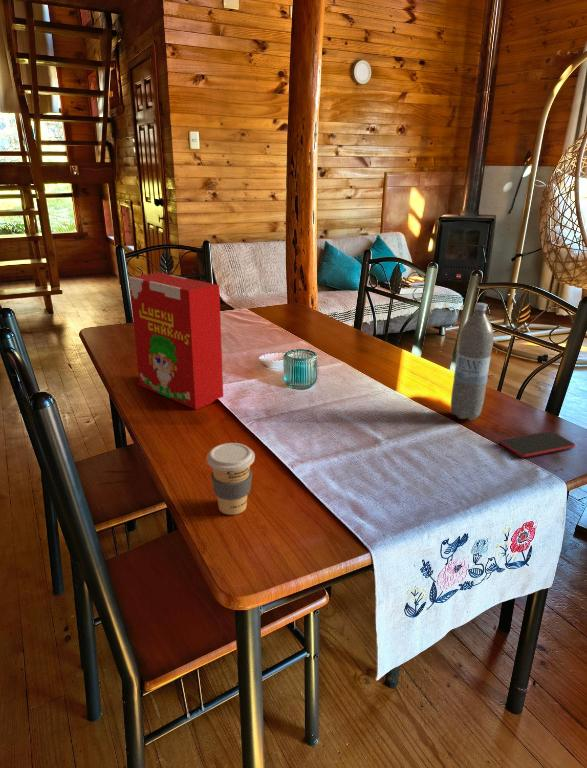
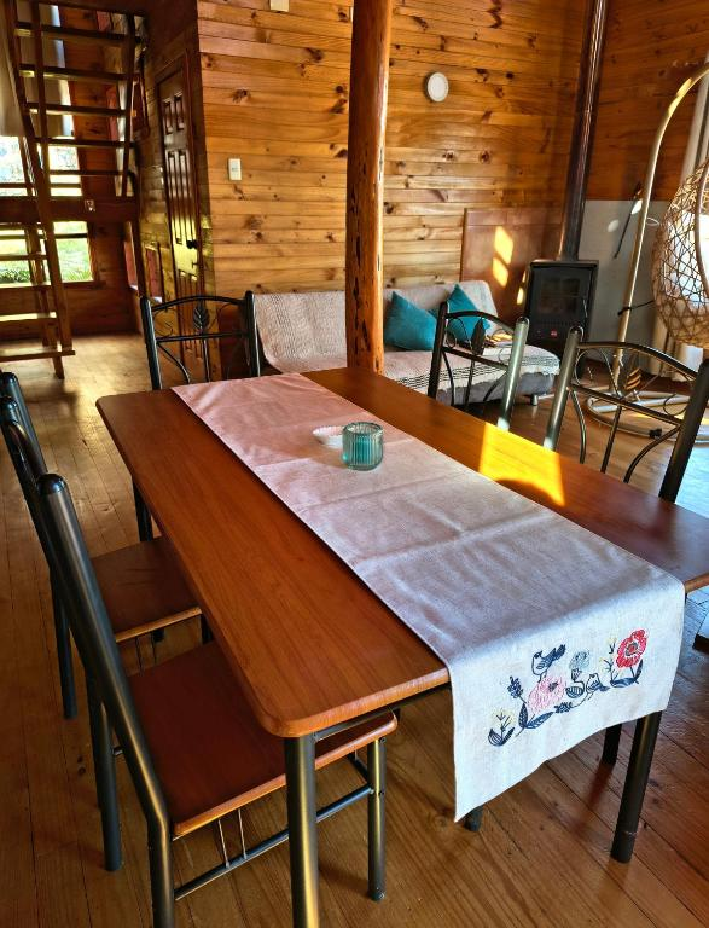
- water bottle [450,302,495,421]
- cereal box [128,272,224,411]
- smartphone [499,430,576,458]
- coffee cup [206,442,256,516]
